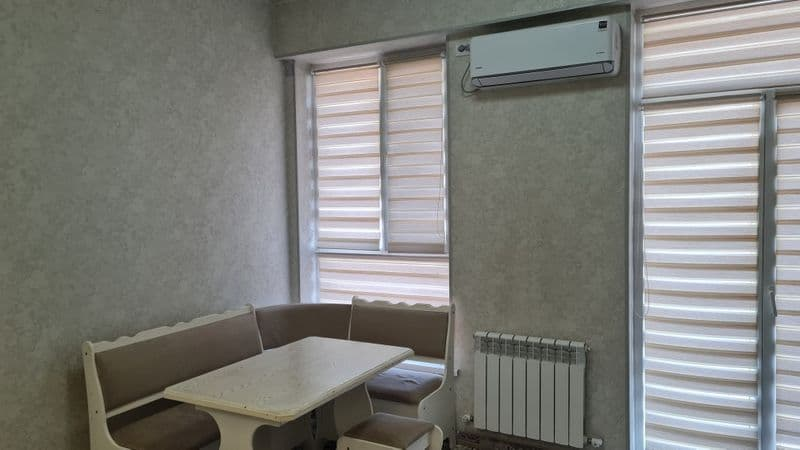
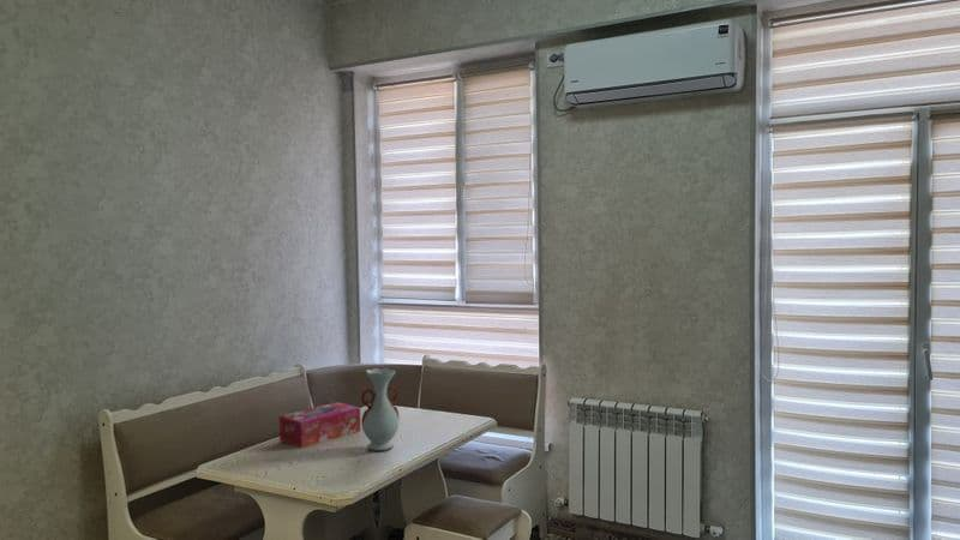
+ tissue box [278,401,361,449]
+ vase [360,366,401,452]
